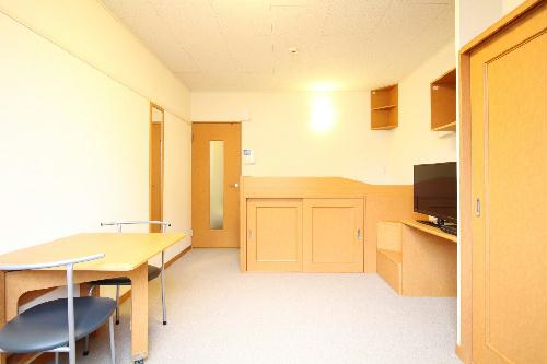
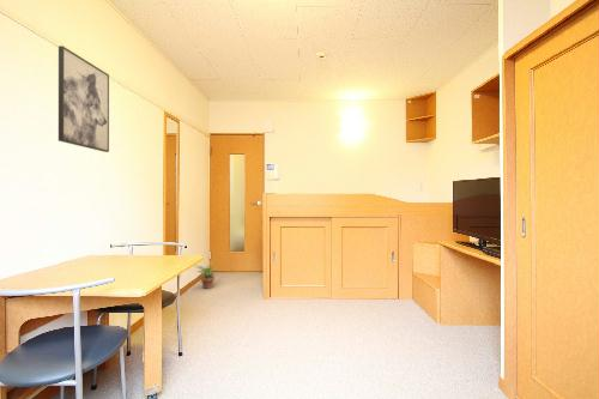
+ potted plant [194,261,219,290]
+ wall art [58,44,110,153]
